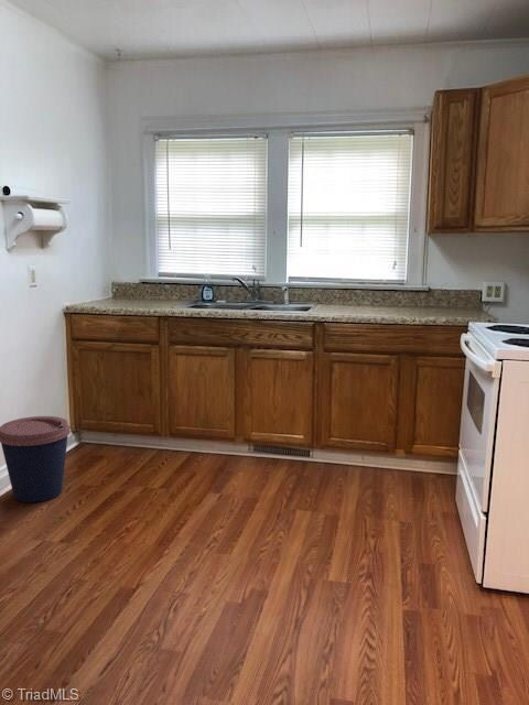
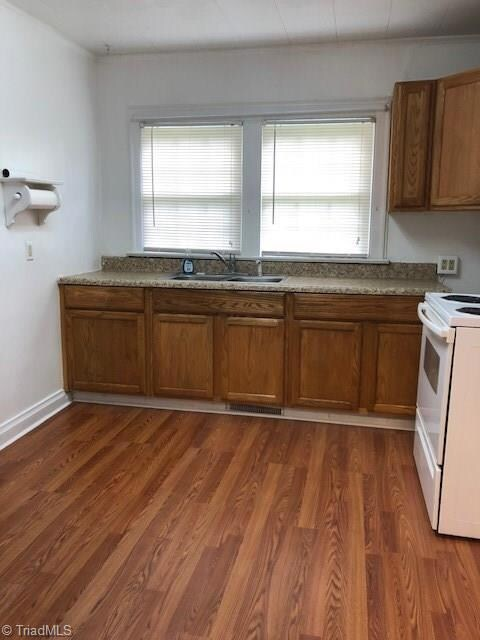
- coffee cup [0,415,72,503]
